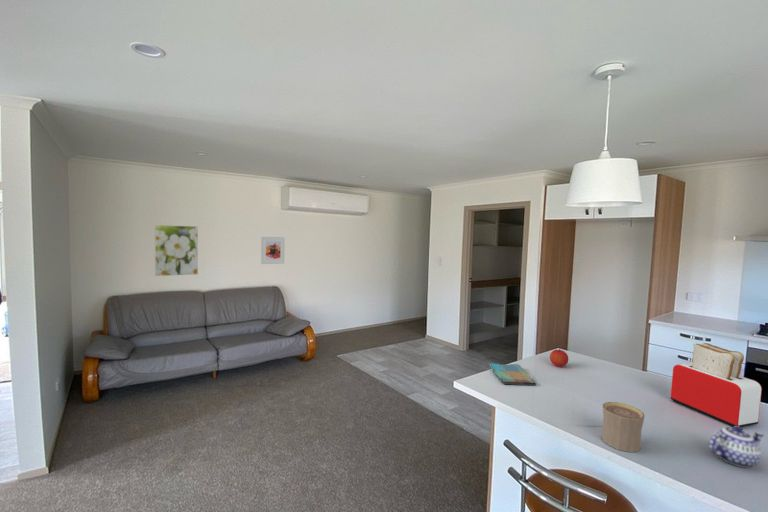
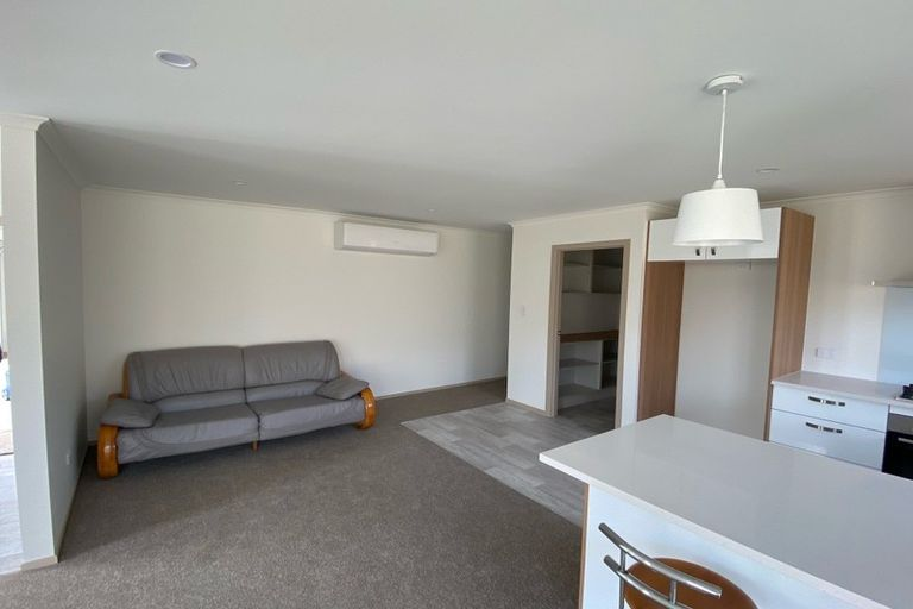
- dish towel [488,362,537,386]
- fruit [549,348,569,368]
- cup [601,401,646,453]
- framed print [260,236,286,265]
- toaster [669,342,763,428]
- teapot [708,426,765,469]
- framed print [154,224,199,277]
